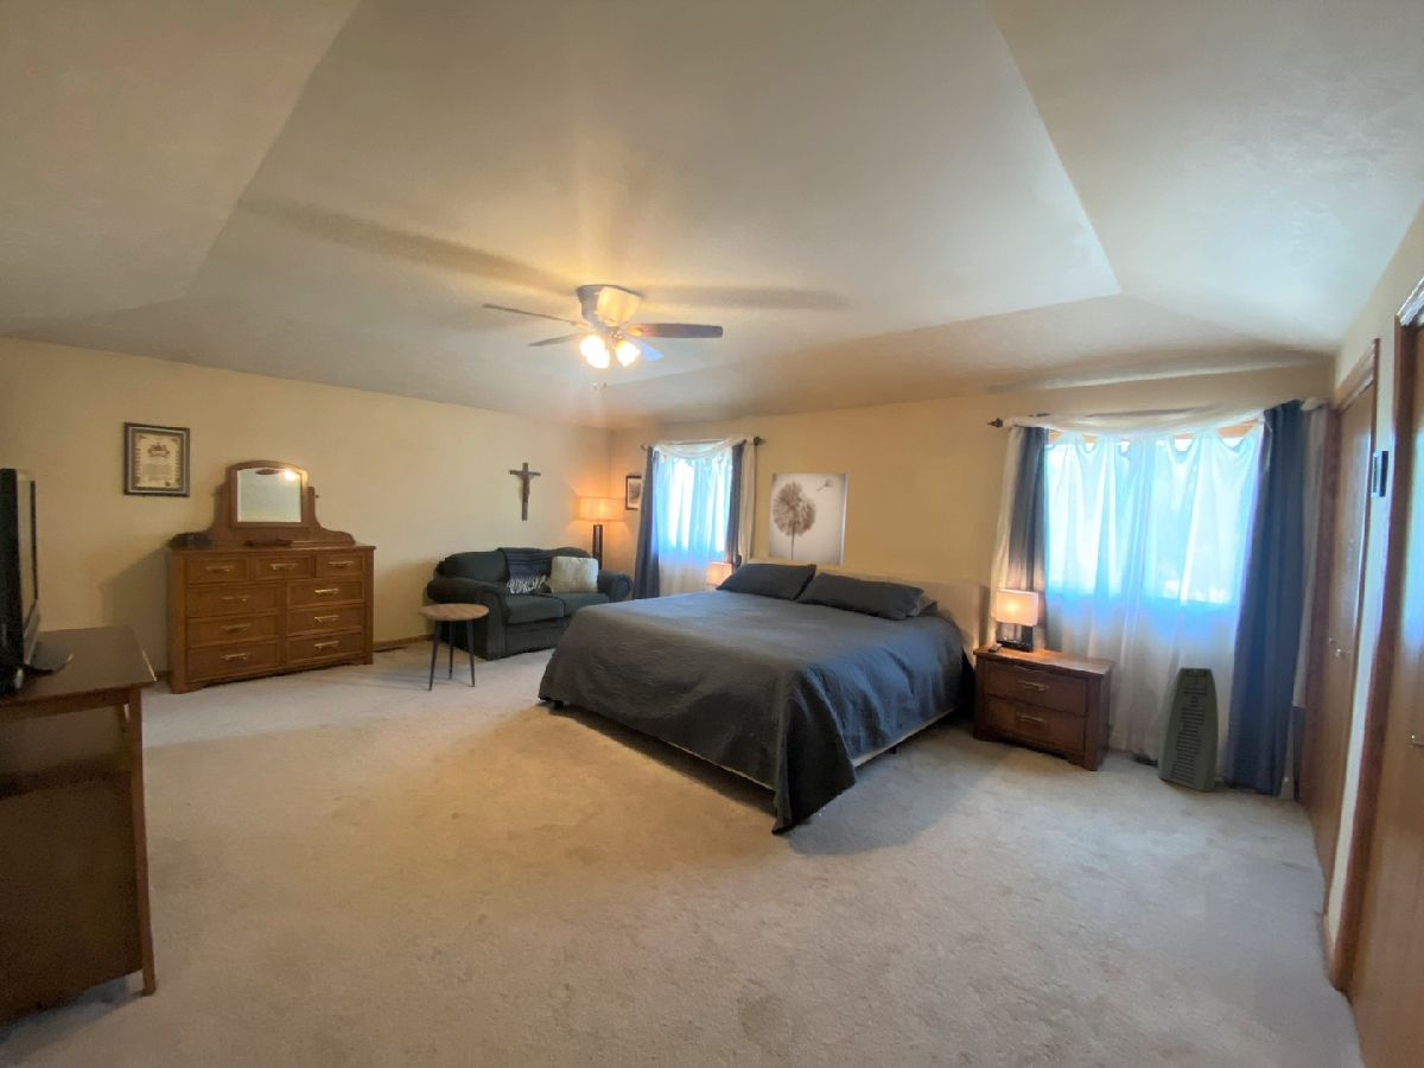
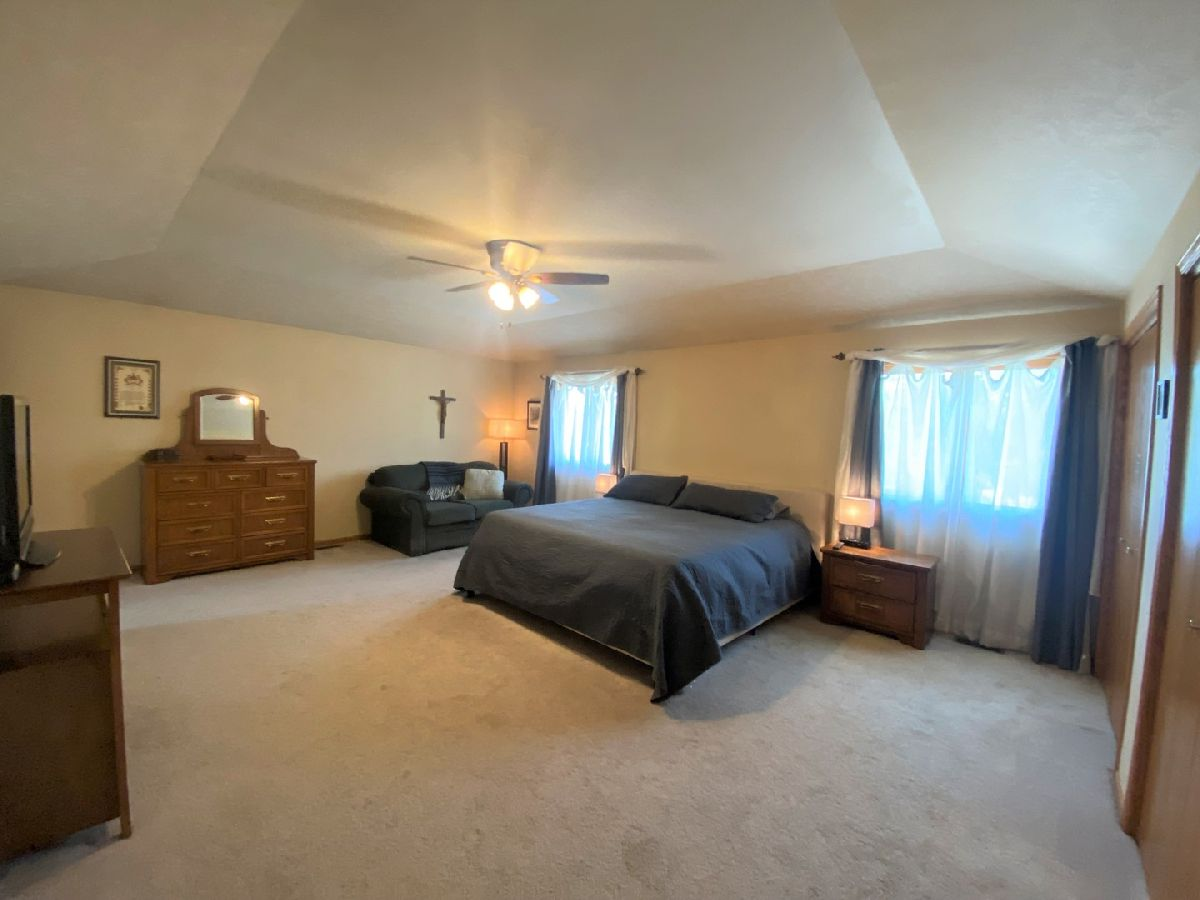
- wall art [767,472,850,567]
- side table [417,603,490,692]
- air purifier [1156,666,1220,793]
